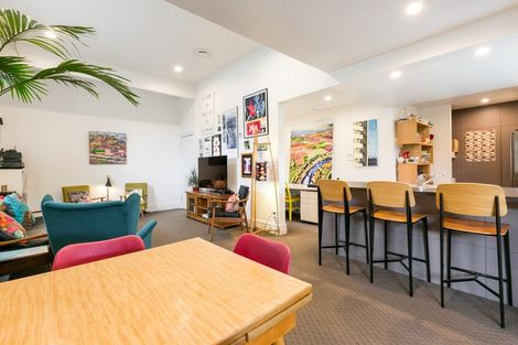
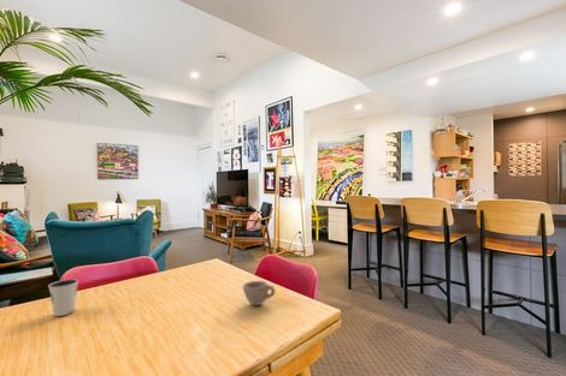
+ dixie cup [47,277,79,317]
+ cup [242,280,276,306]
